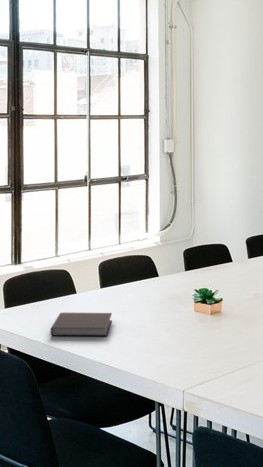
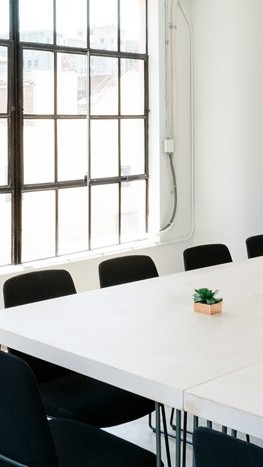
- notebook [50,312,113,337]
